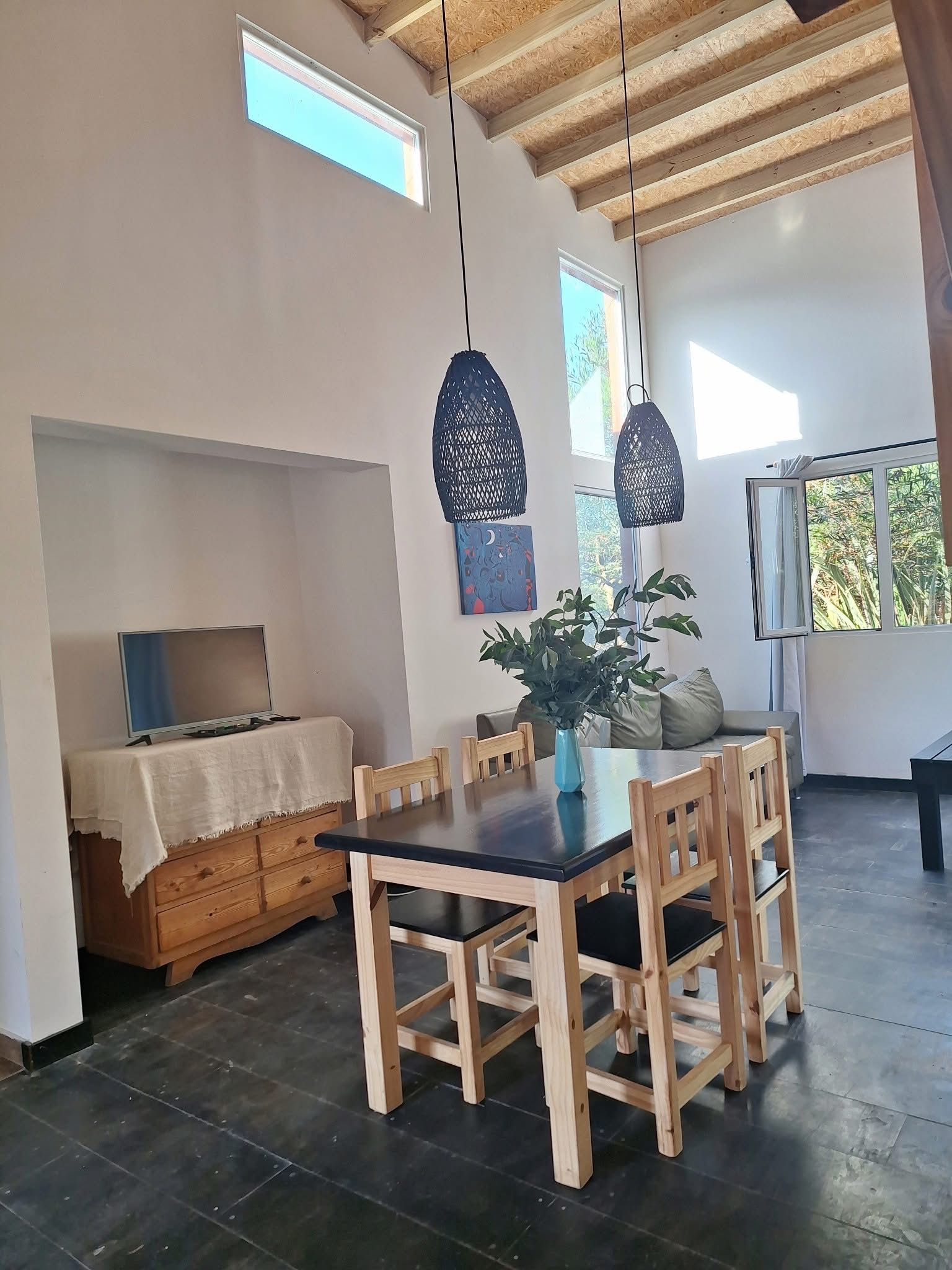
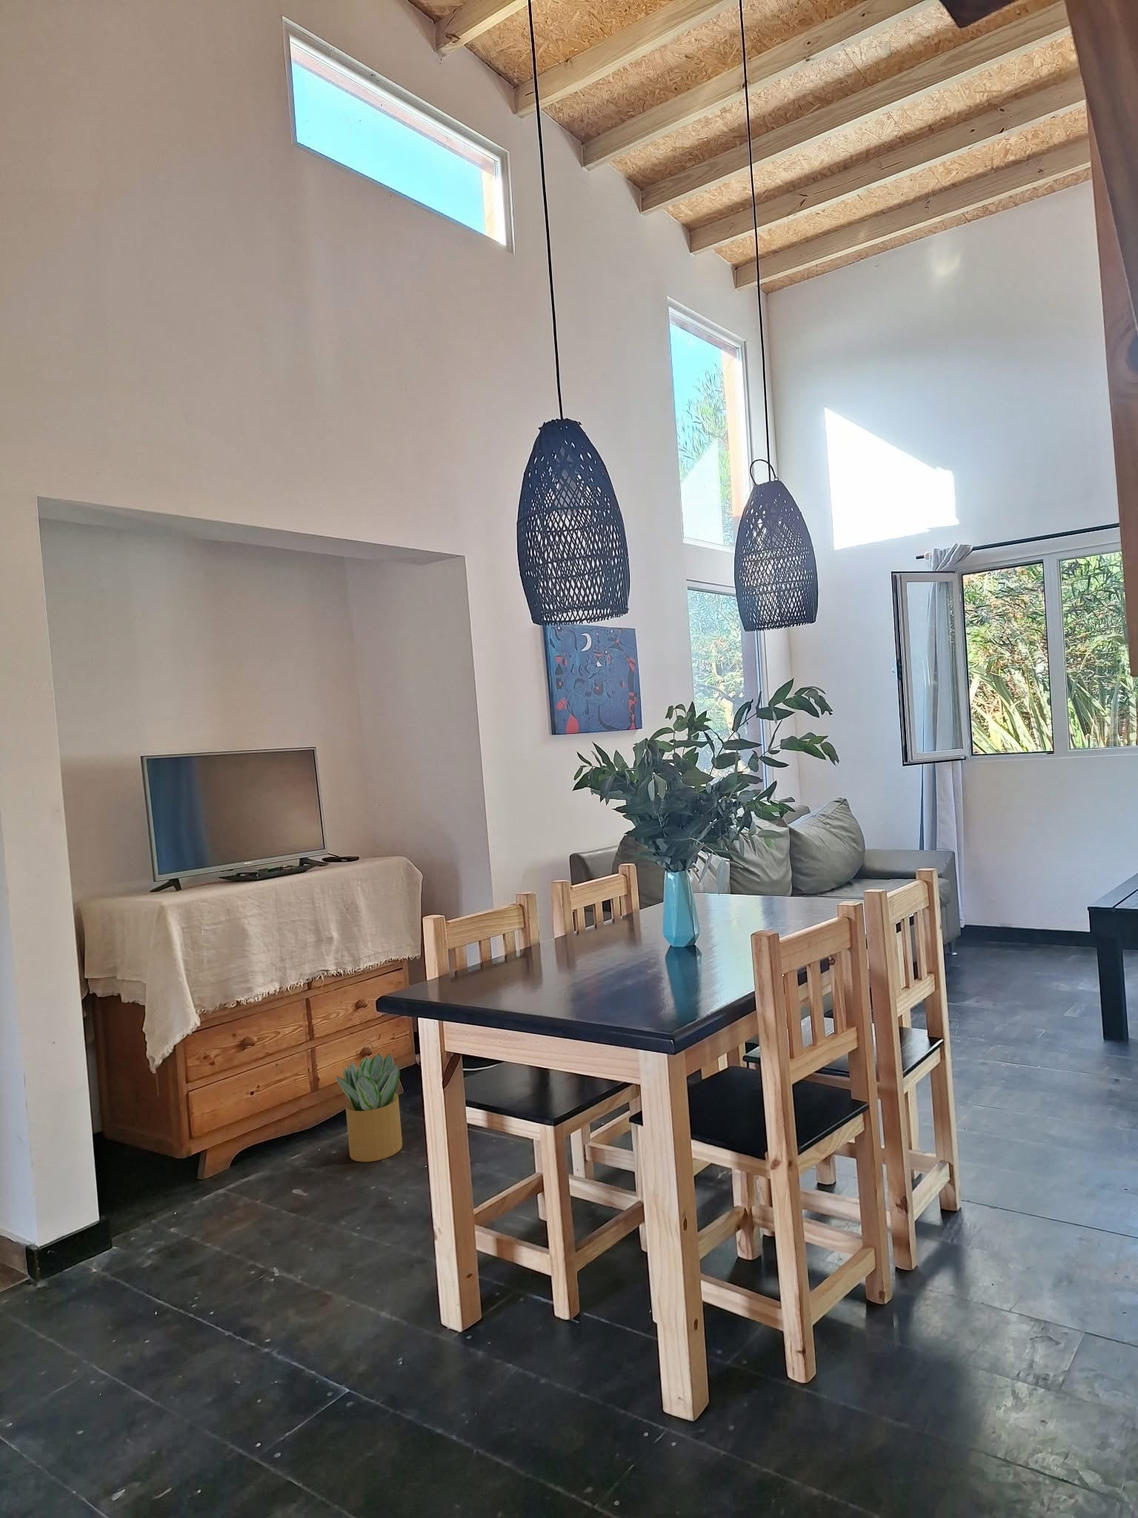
+ potted plant [336,1053,403,1162]
